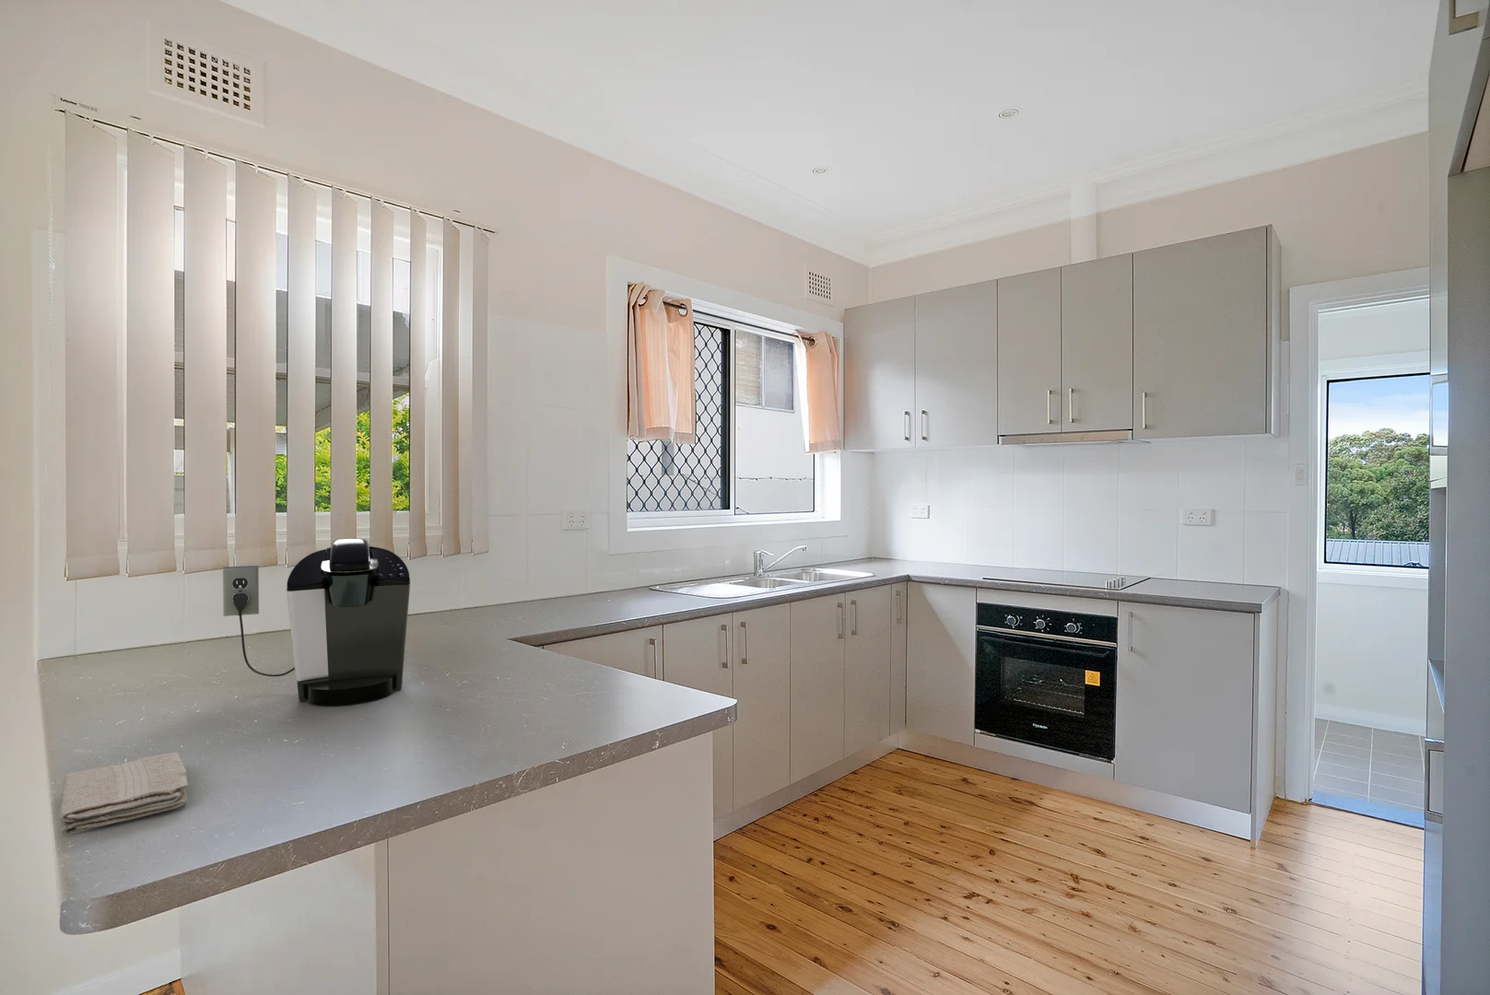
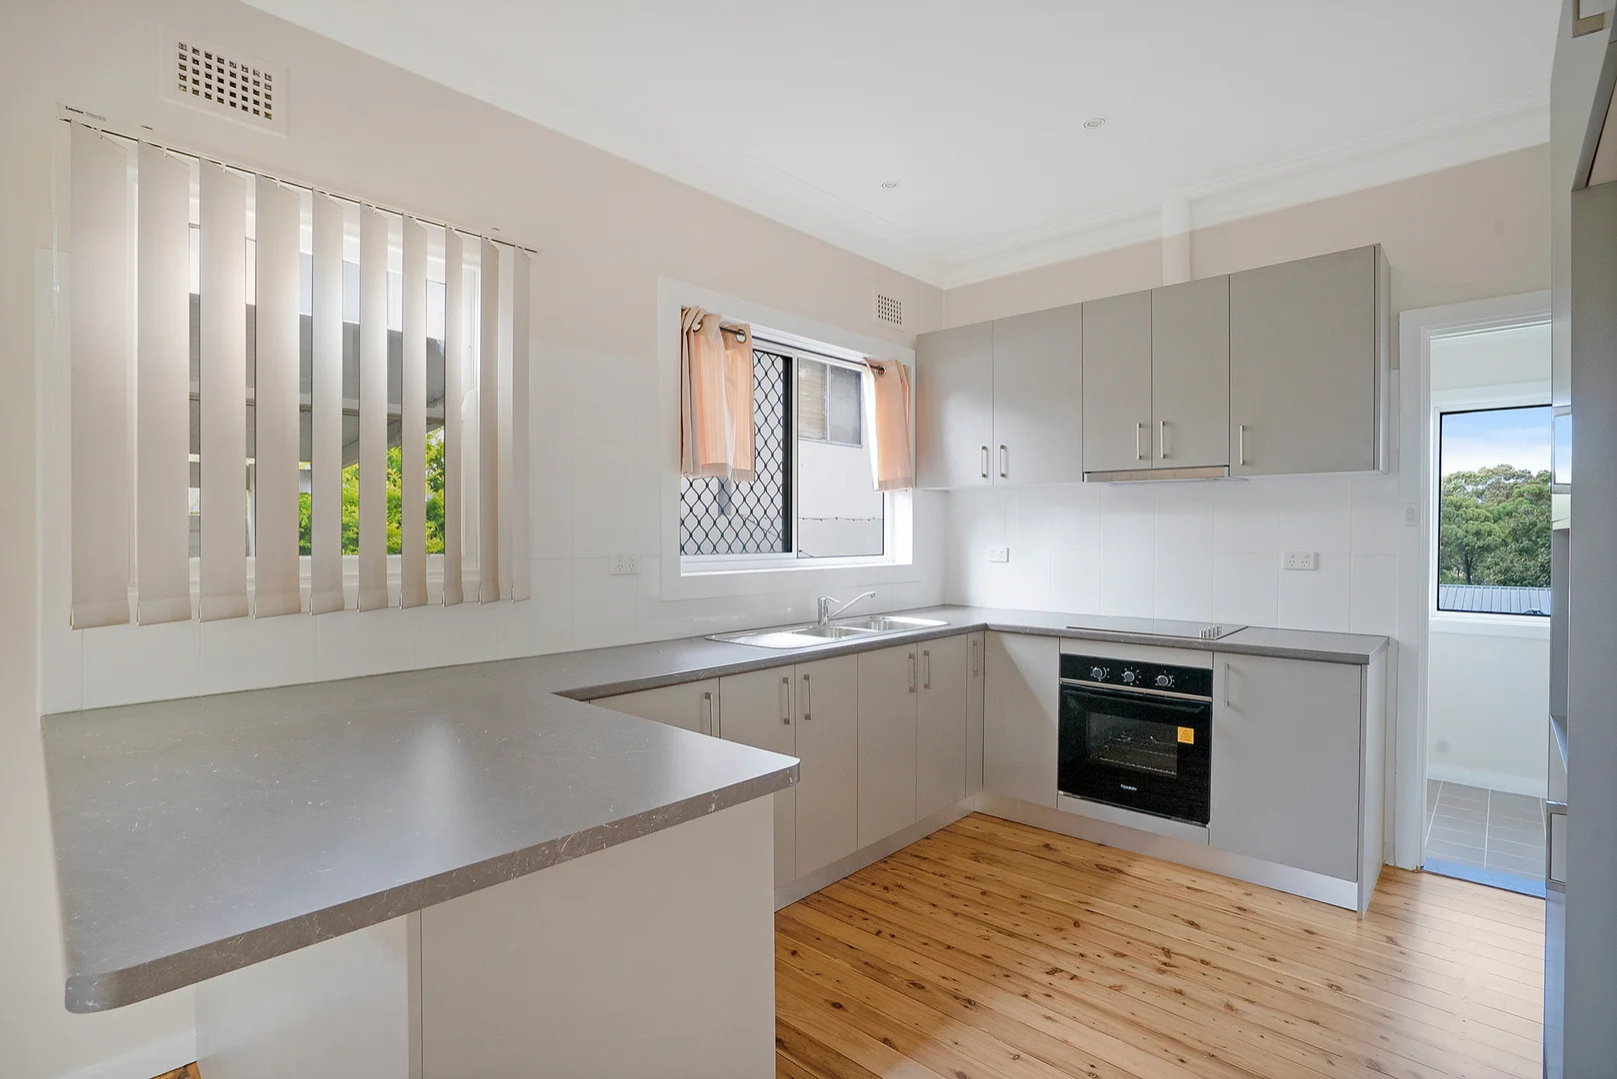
- coffee maker [222,539,411,706]
- washcloth [58,752,189,835]
